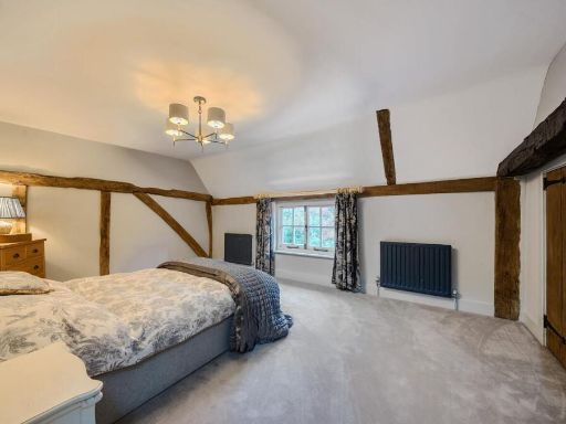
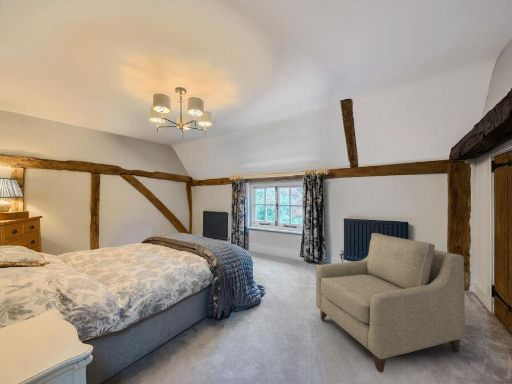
+ chair [315,232,466,374]
